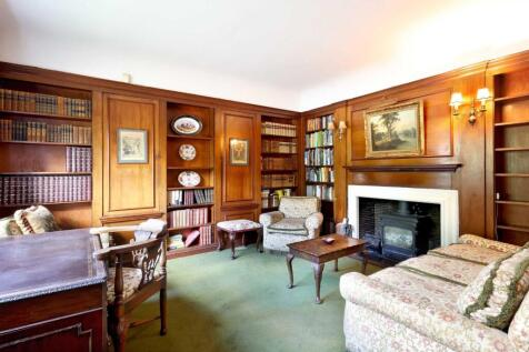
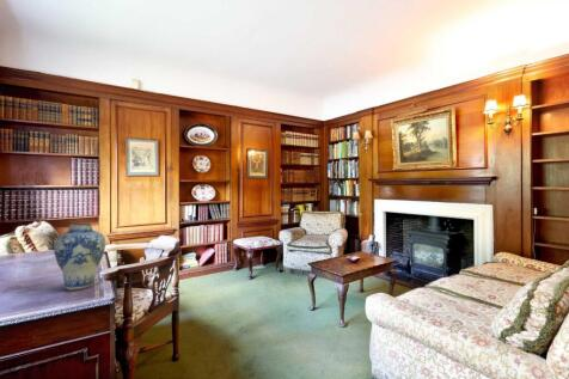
+ vase [53,222,106,292]
